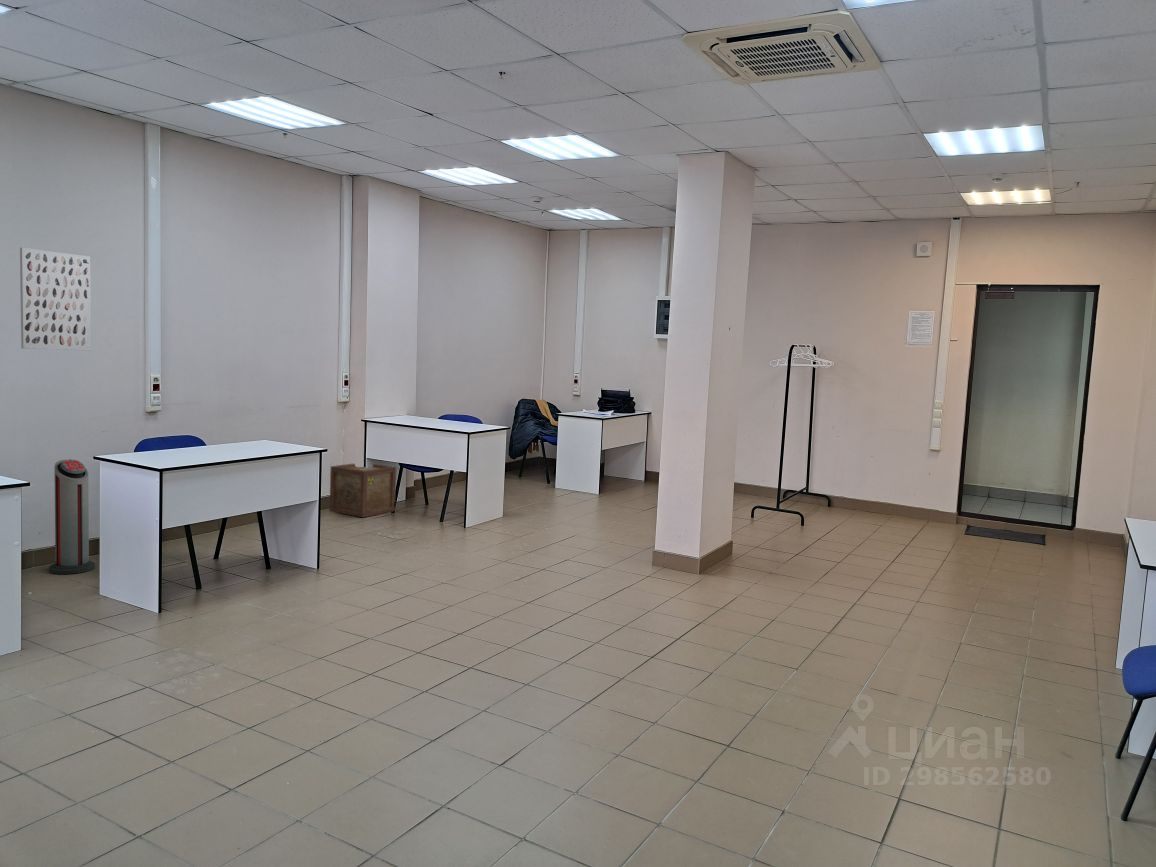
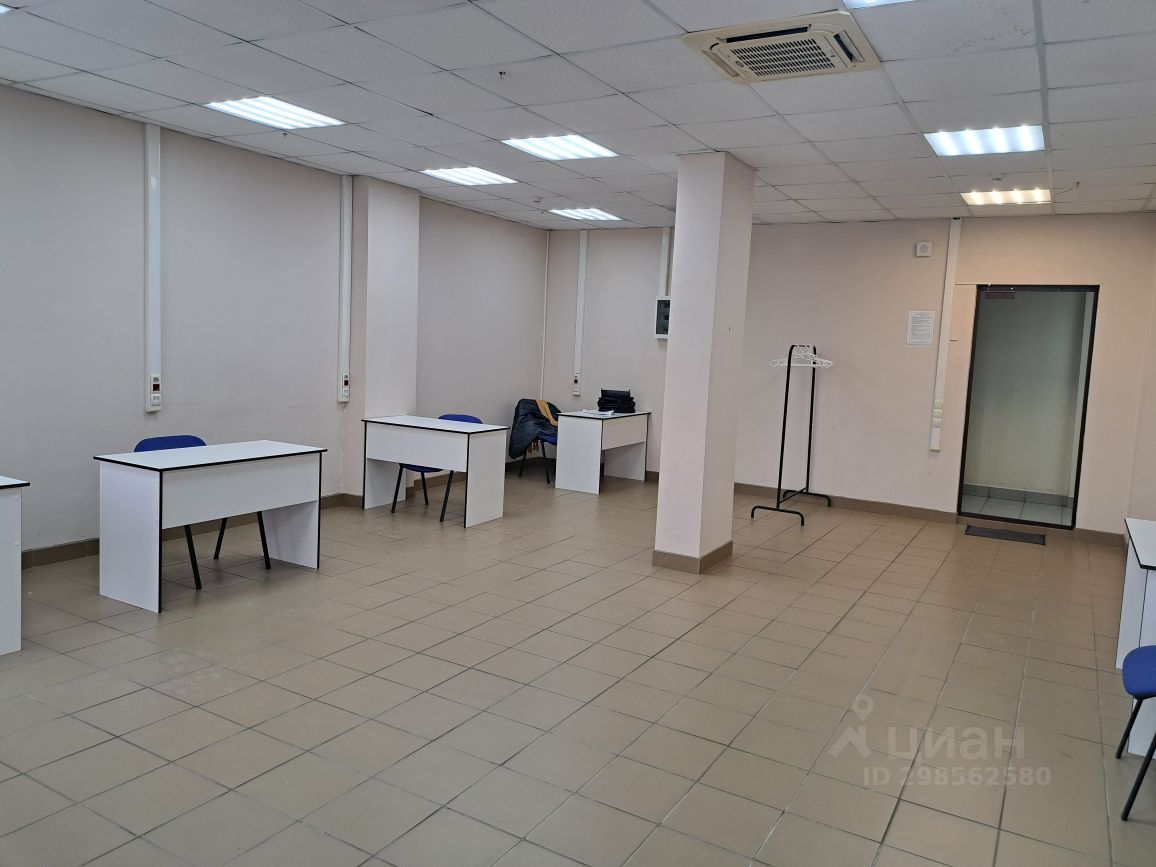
- wall art [19,247,92,352]
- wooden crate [329,463,397,518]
- air purifier [48,458,96,575]
